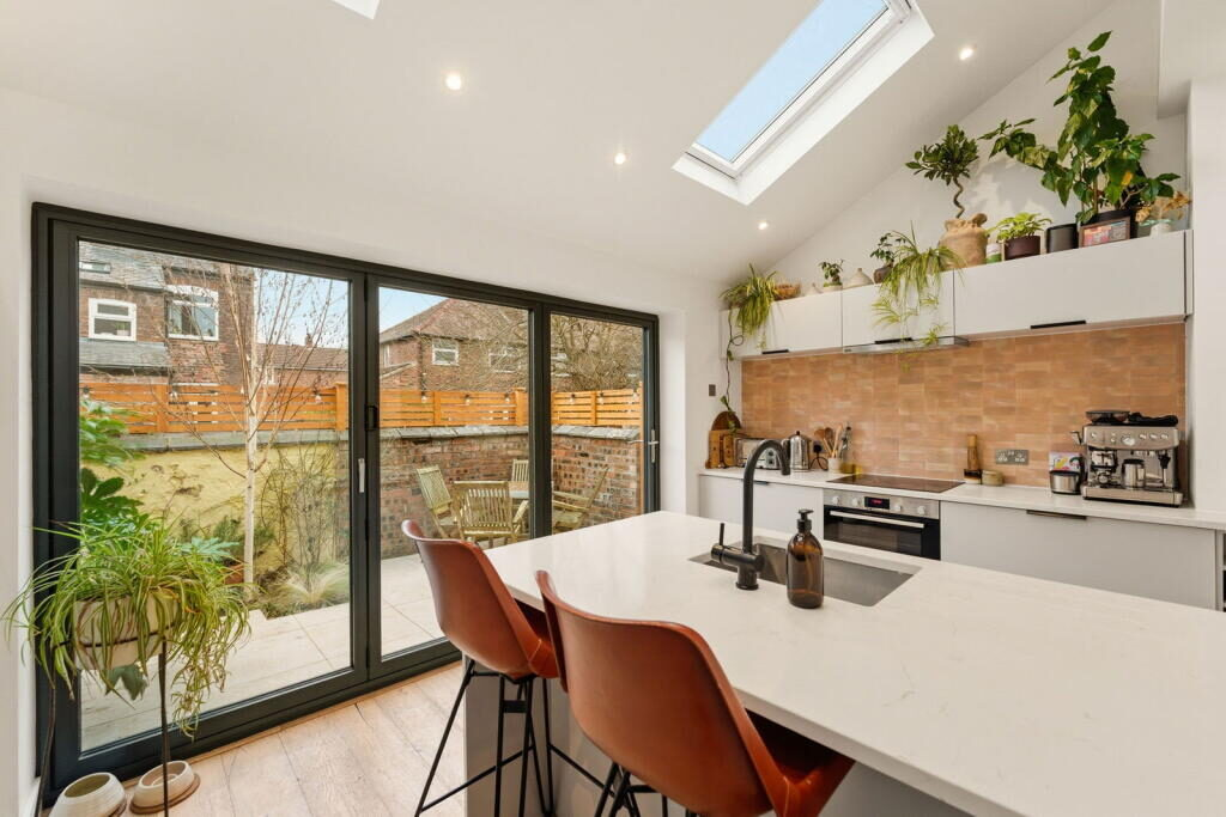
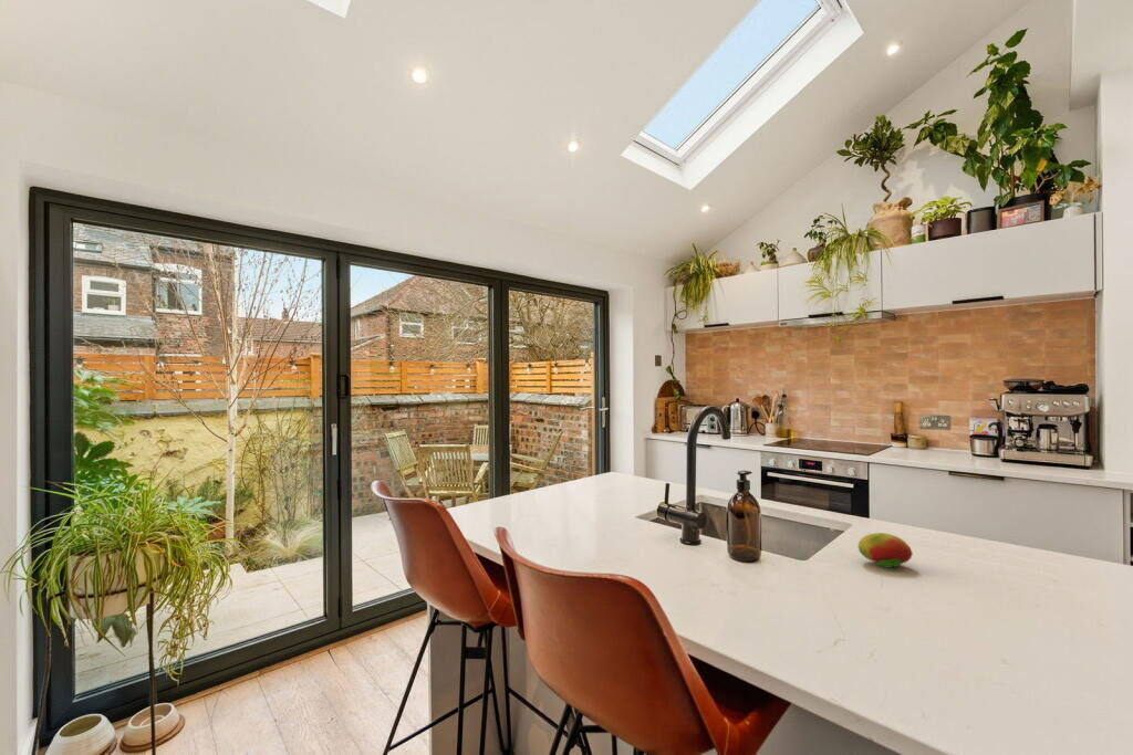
+ fruit [857,532,914,569]
